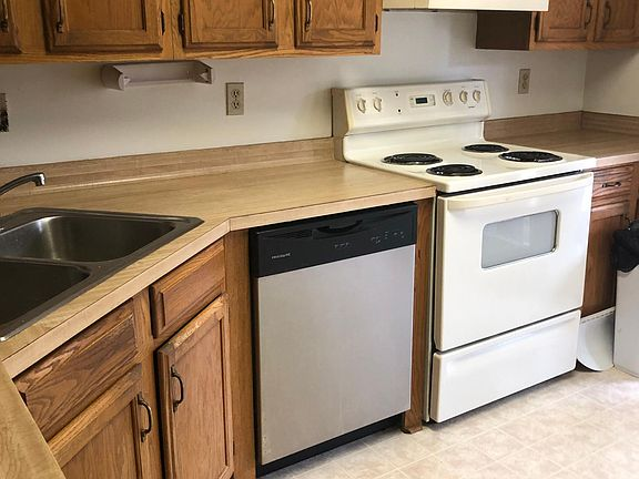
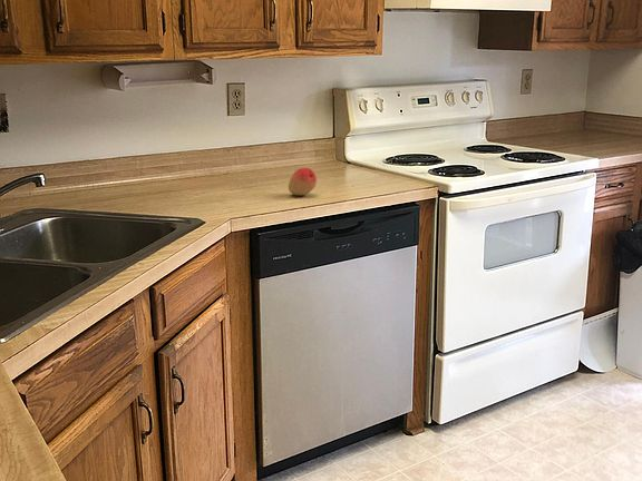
+ fruit [288,167,318,197]
